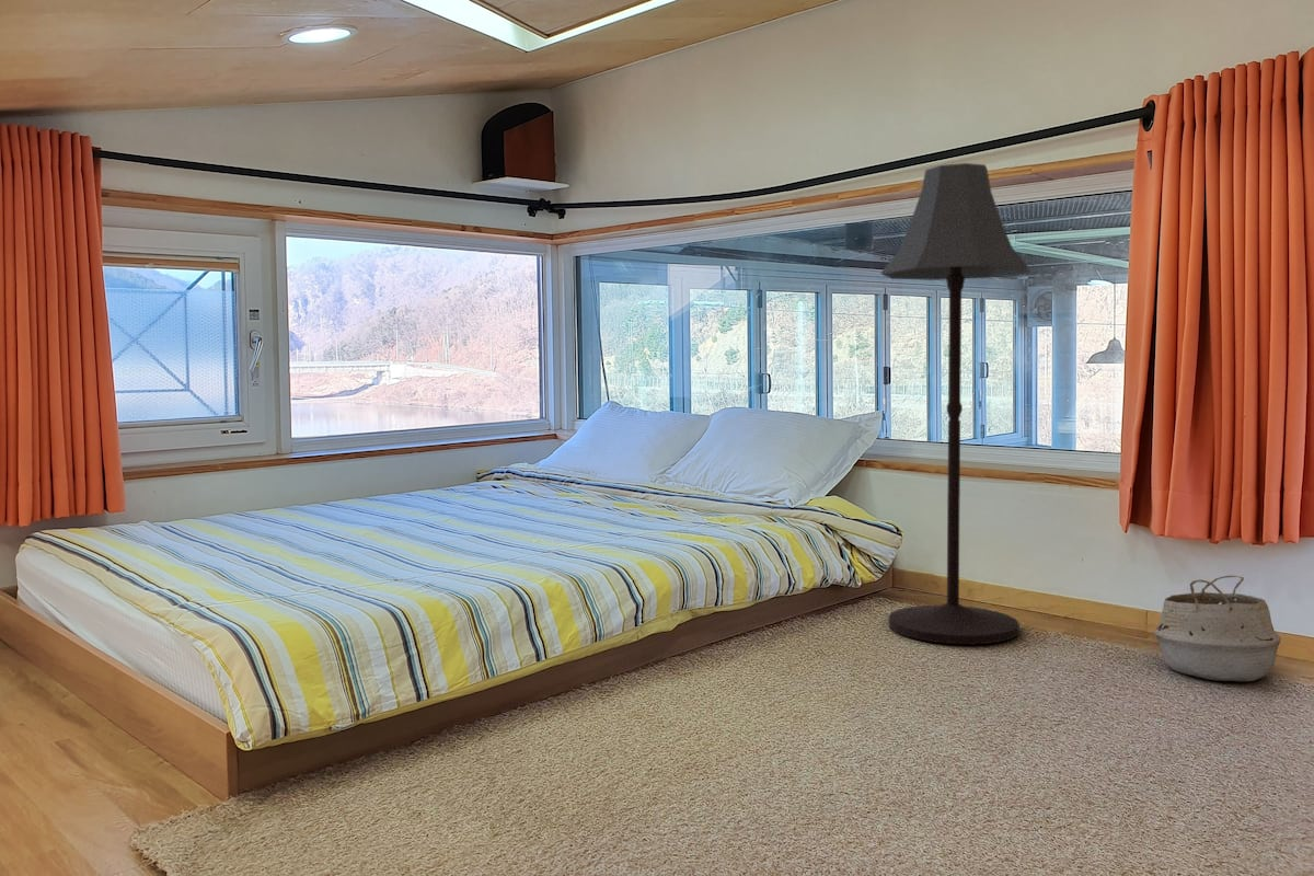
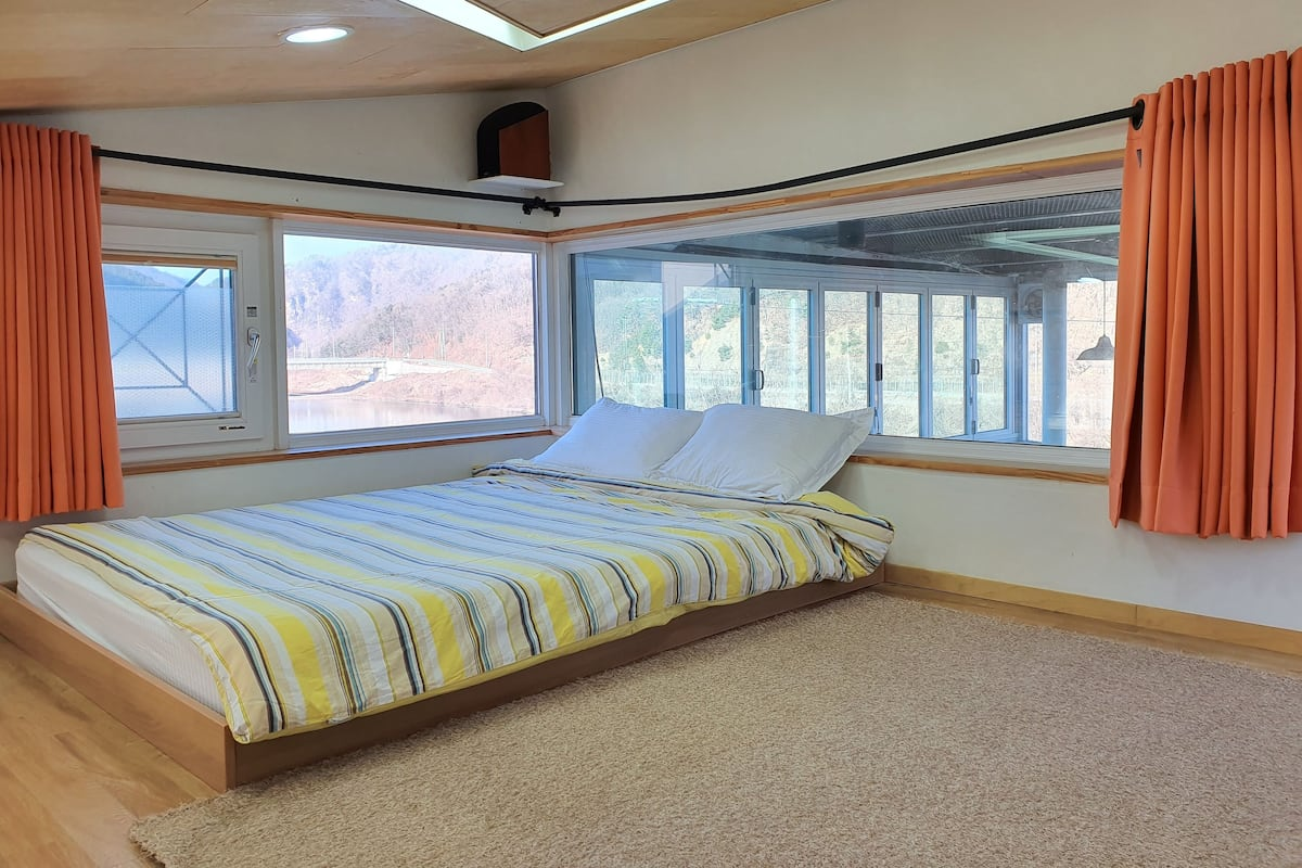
- floor lamp [879,162,1031,646]
- woven basket [1152,575,1282,683]
